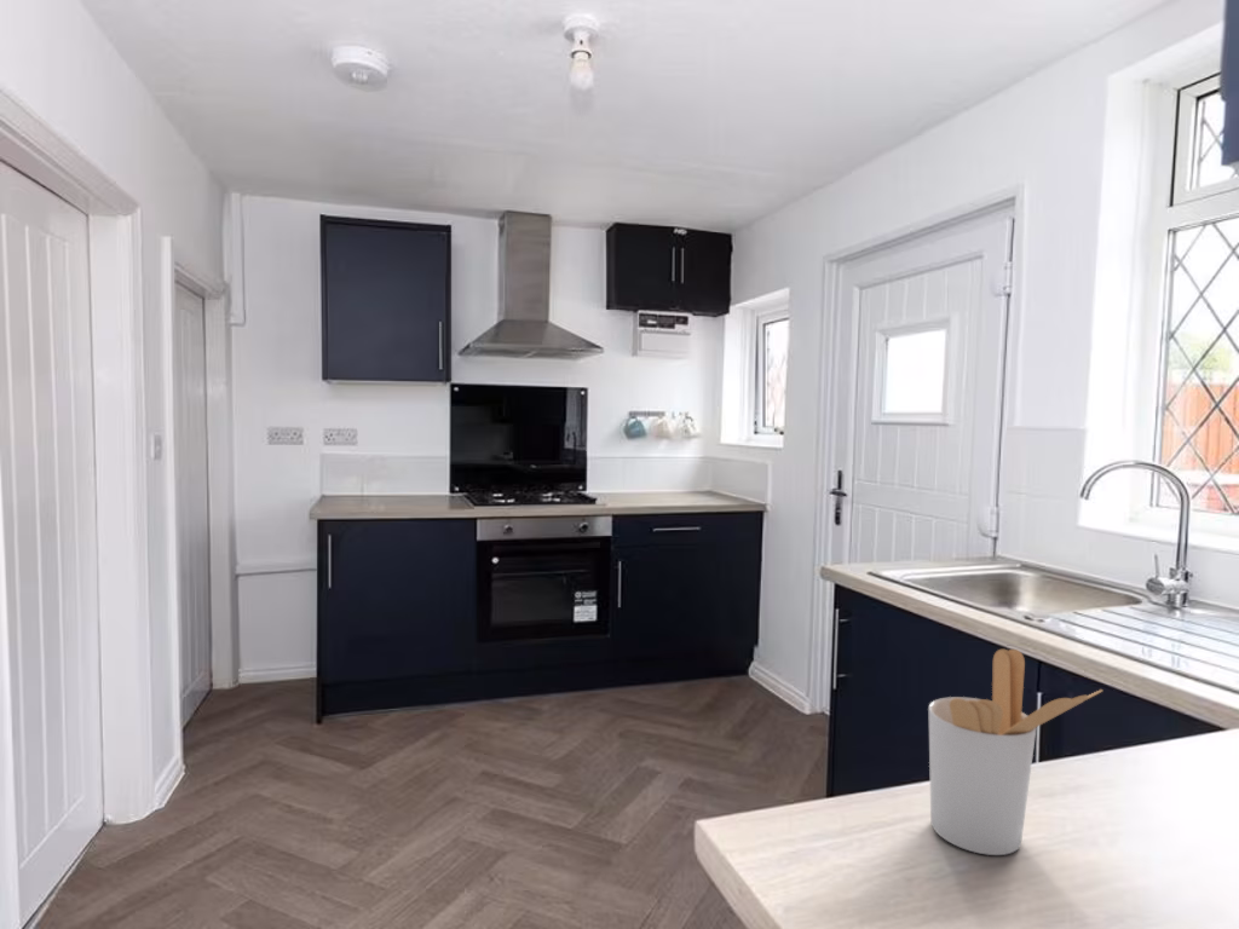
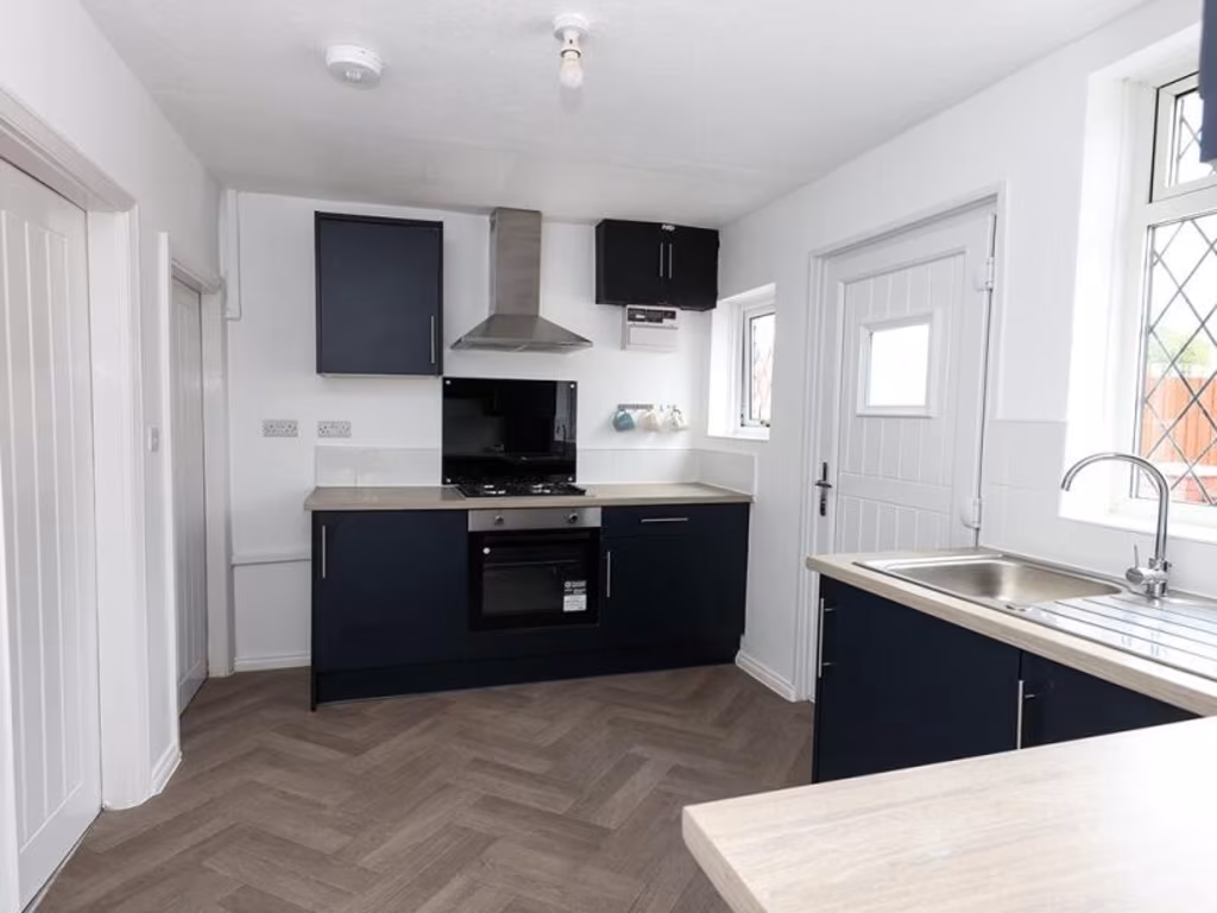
- utensil holder [927,648,1103,856]
